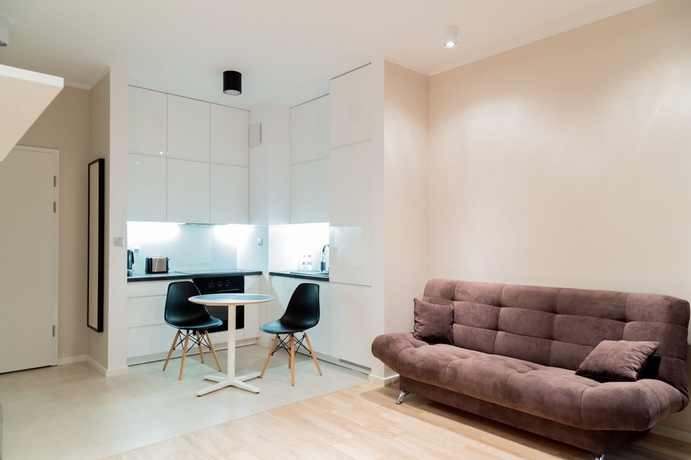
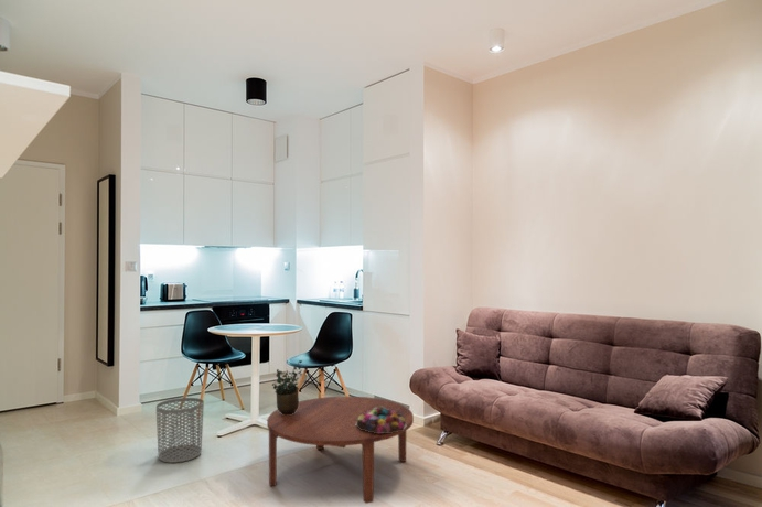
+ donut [355,406,407,433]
+ waste bin [155,397,205,464]
+ potted plant [271,359,303,414]
+ coffee table [266,396,415,505]
